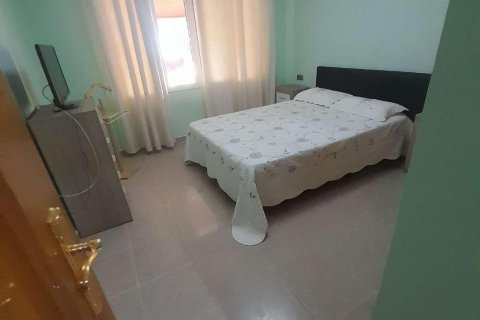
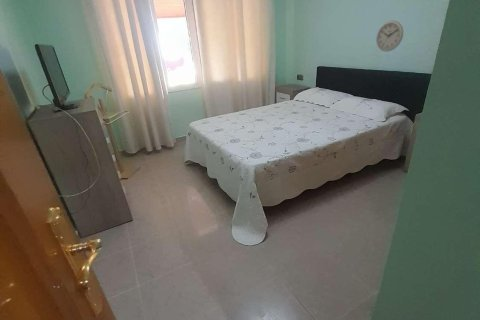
+ wall clock [375,19,404,52]
